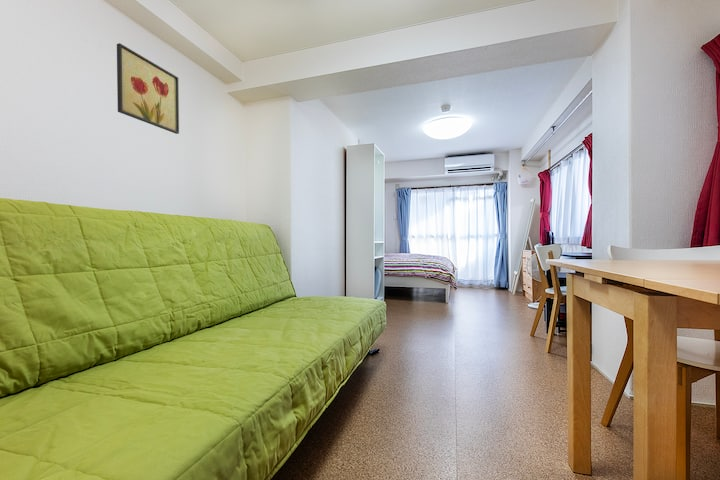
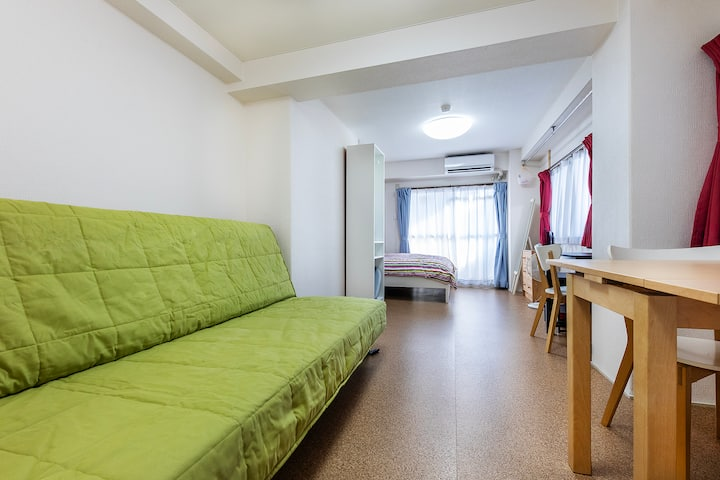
- wall art [116,42,180,135]
